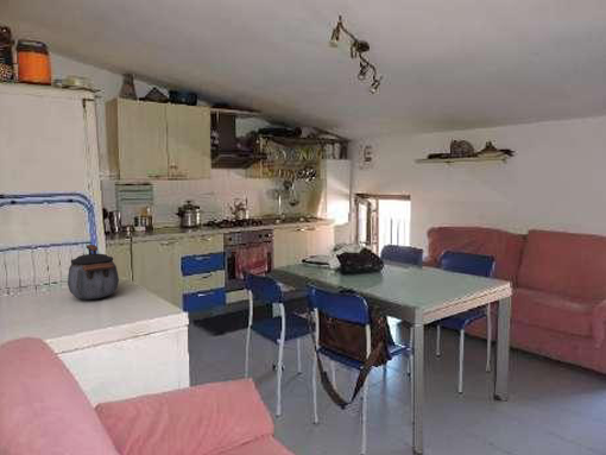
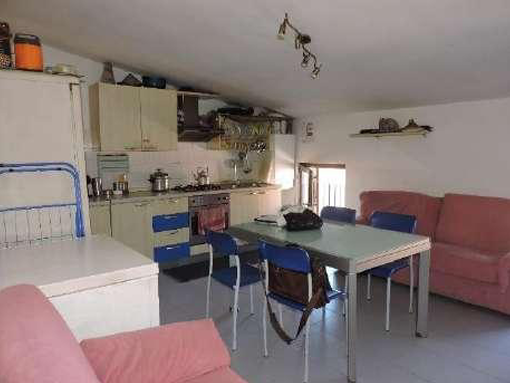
- kettle [67,244,120,301]
